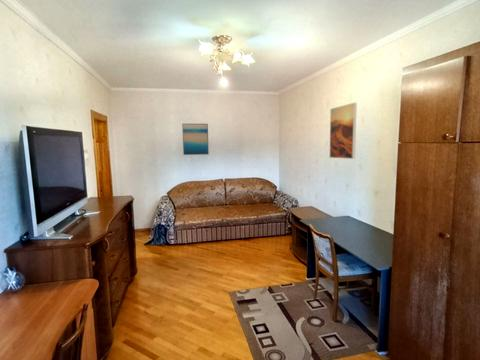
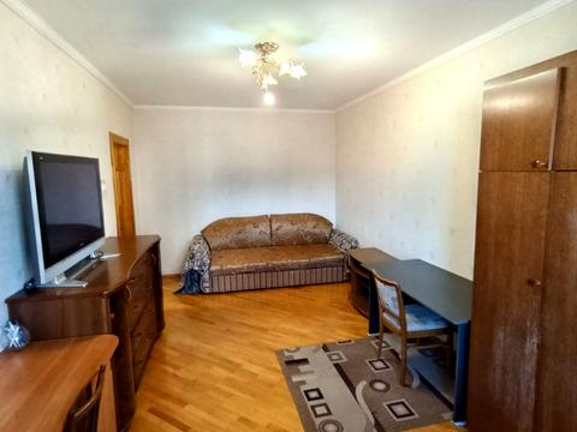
- wall art [181,123,210,156]
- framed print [329,102,358,160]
